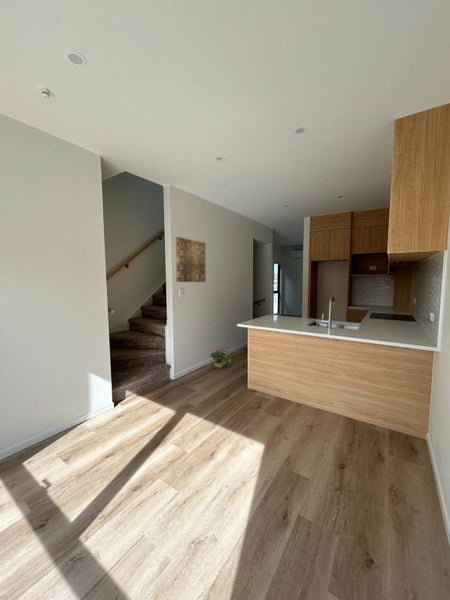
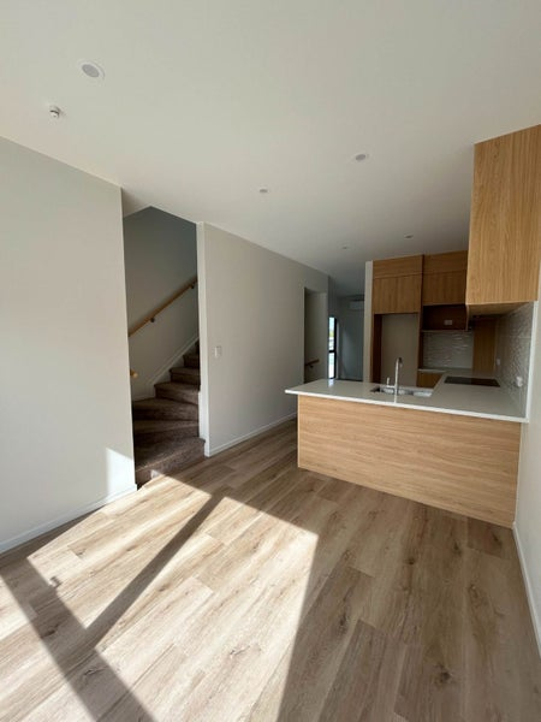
- potted plant [209,346,233,368]
- wall art [175,236,207,283]
